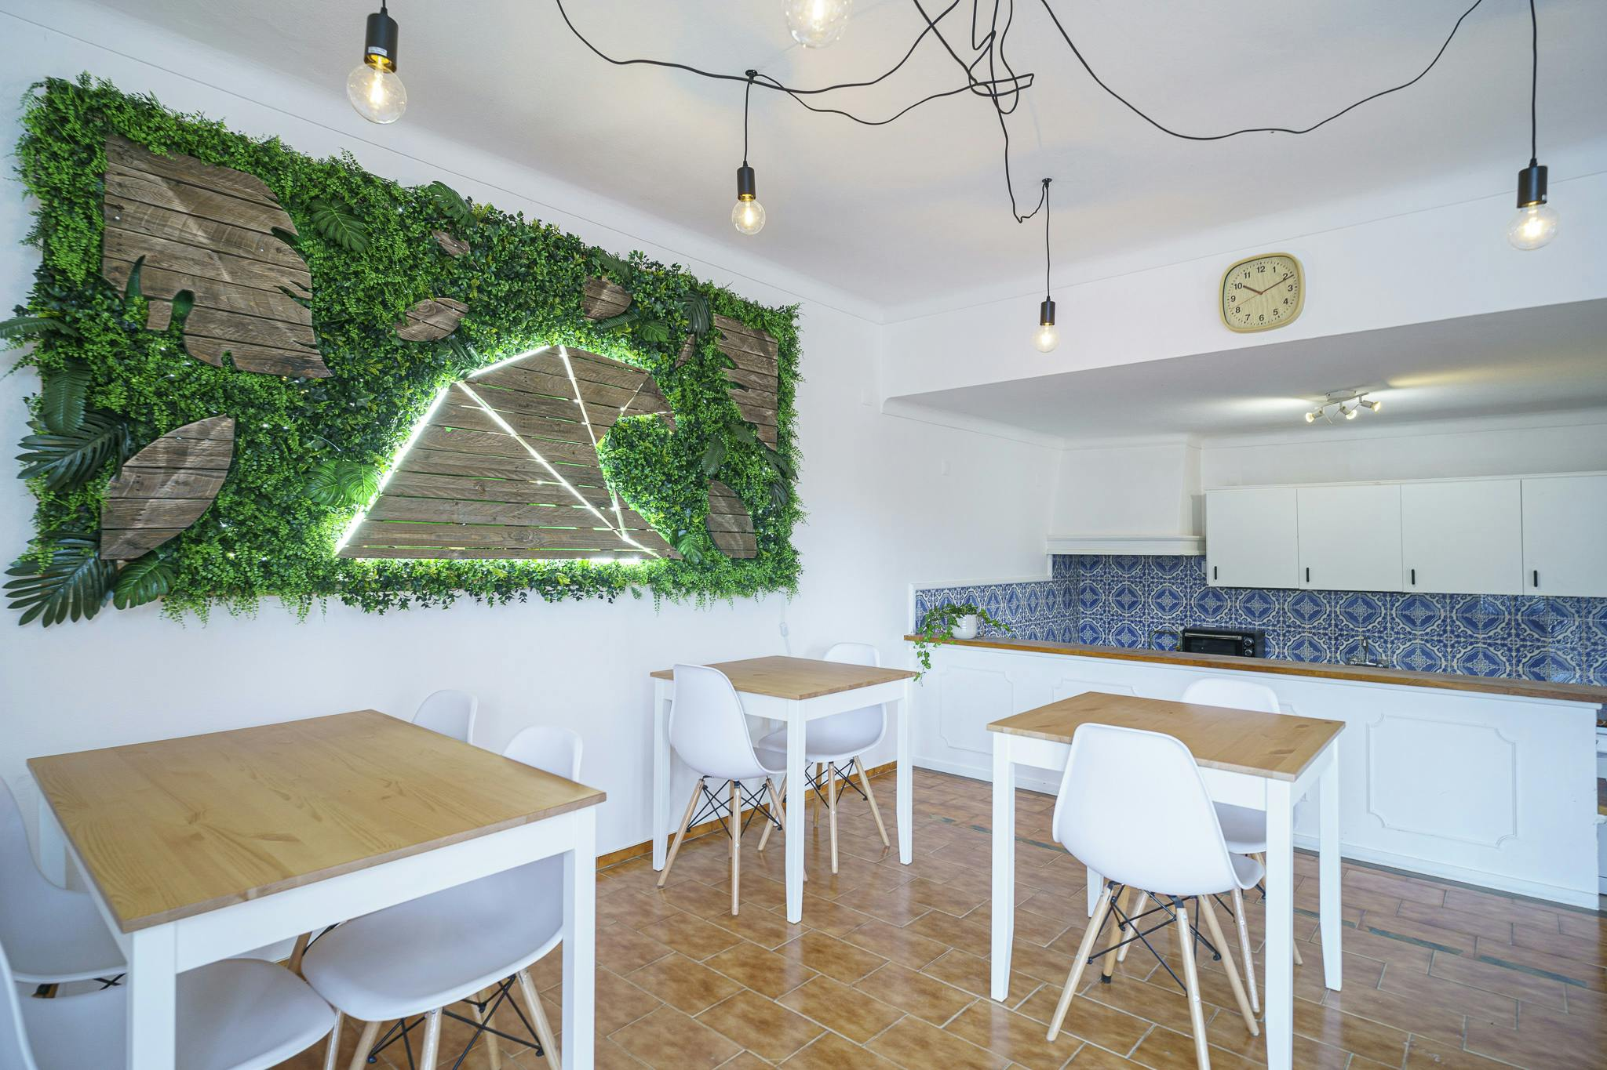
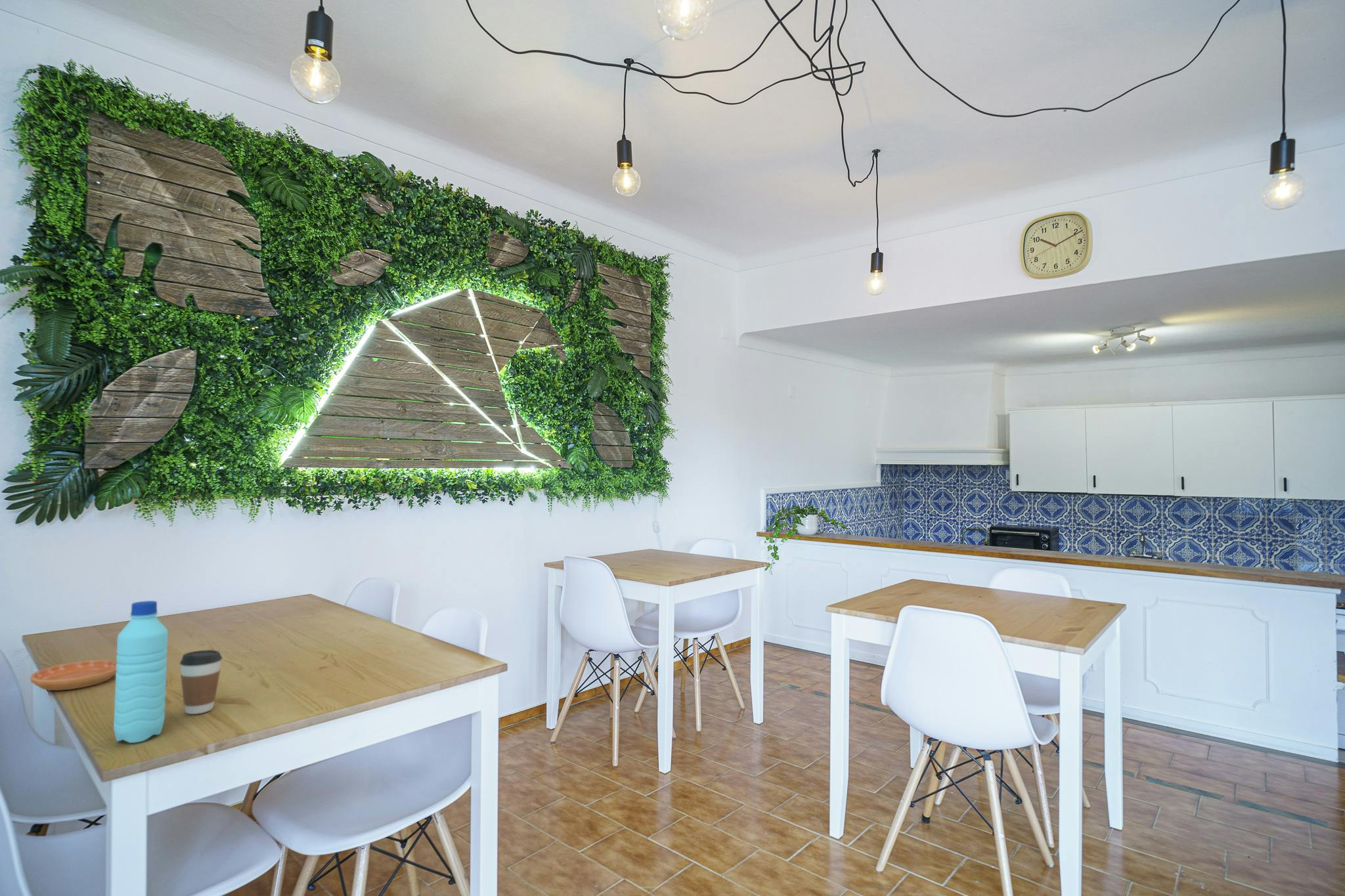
+ coffee cup [179,649,223,715]
+ saucer [30,659,118,691]
+ water bottle [113,600,169,744]
